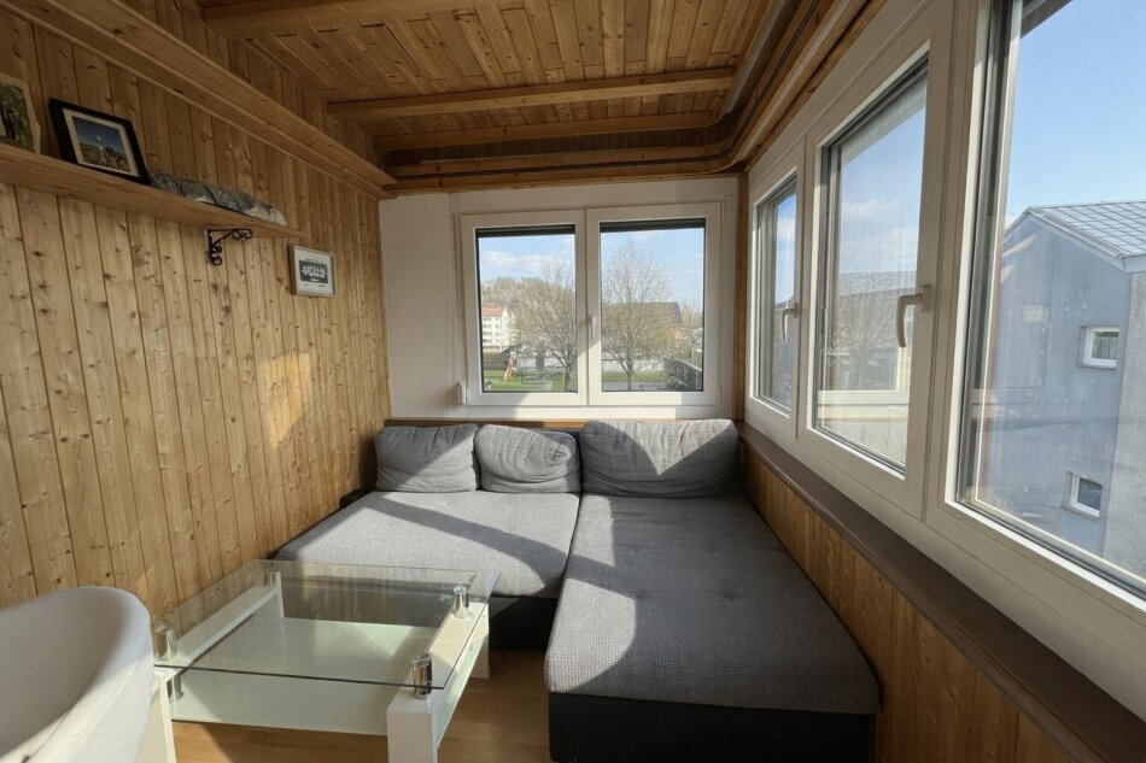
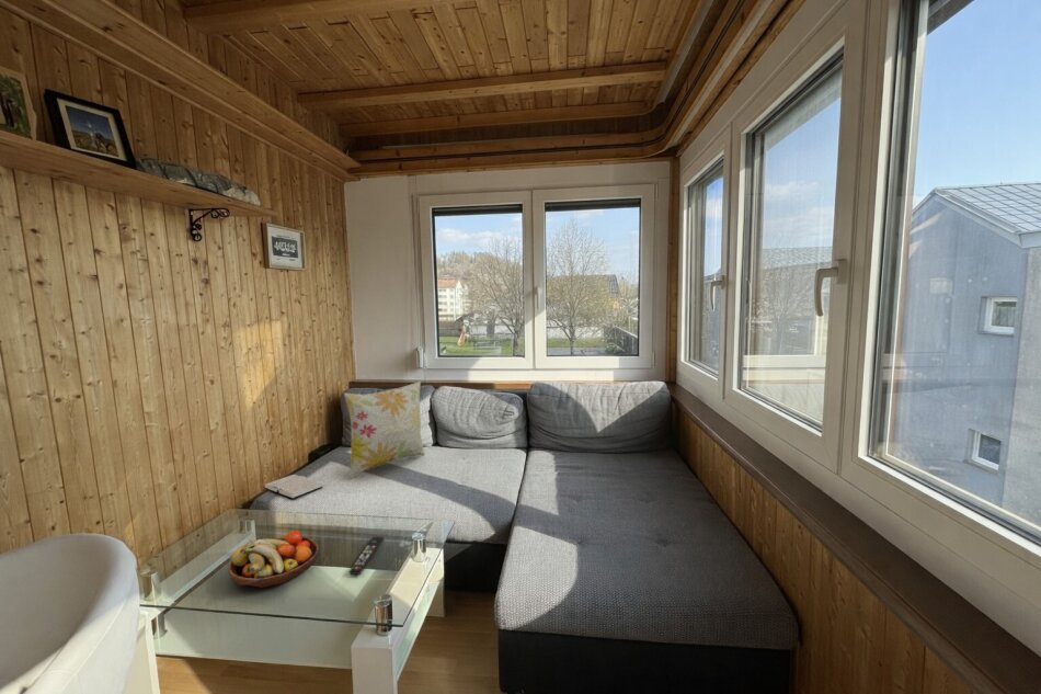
+ decorative pillow [343,380,425,480]
+ hardback book [263,474,323,500]
+ fruit bowl [228,530,320,589]
+ remote control [348,536,385,576]
